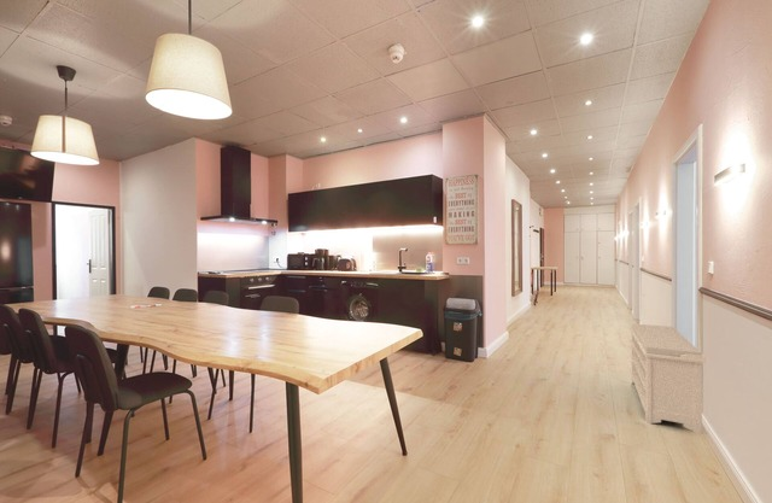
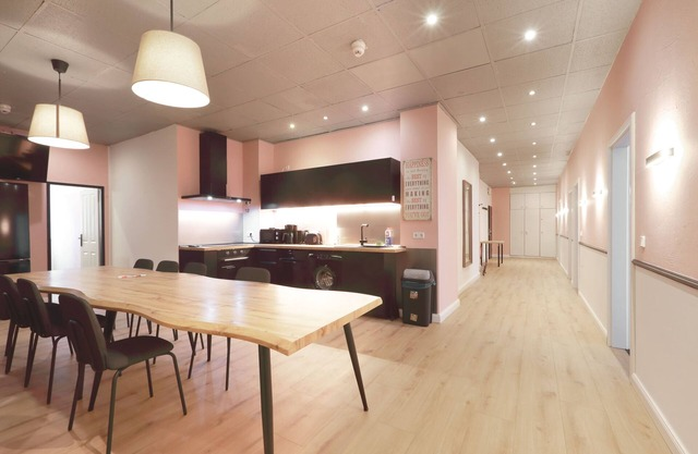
- bench [628,322,707,435]
